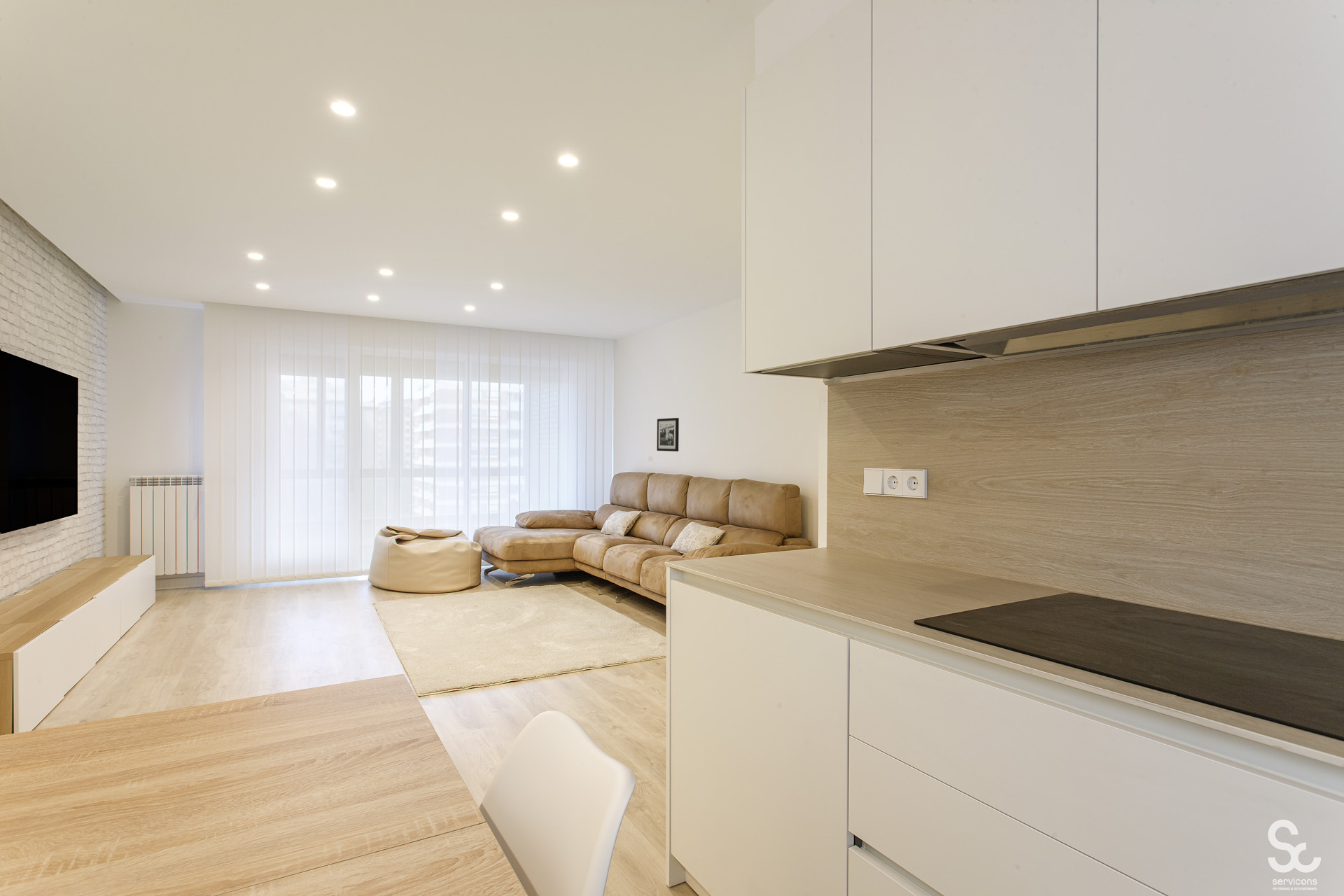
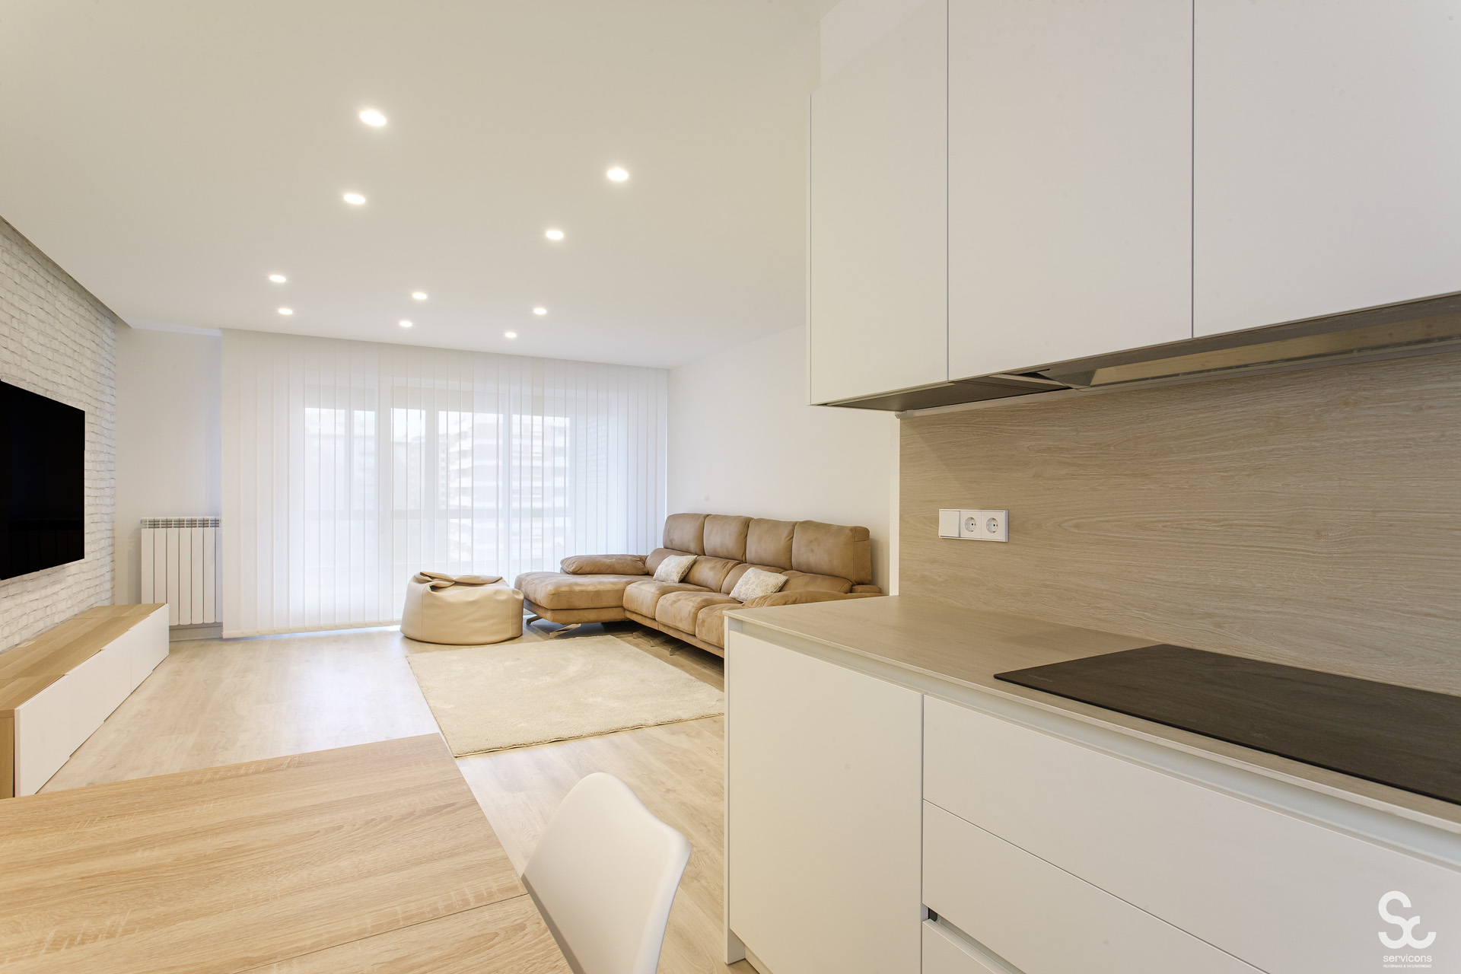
- picture frame [657,417,680,452]
